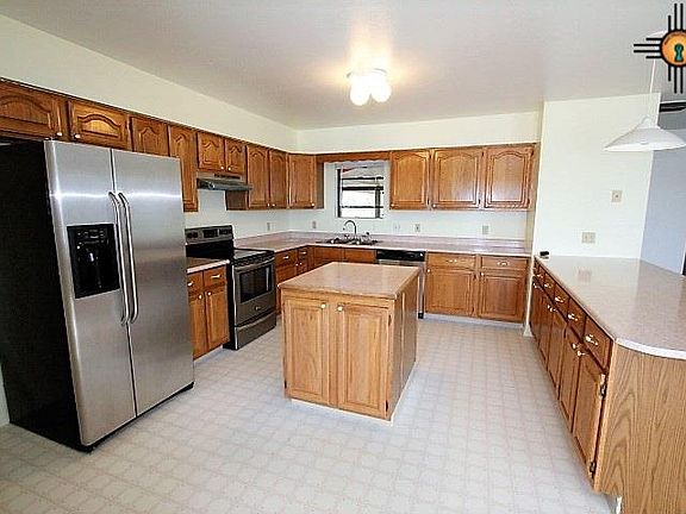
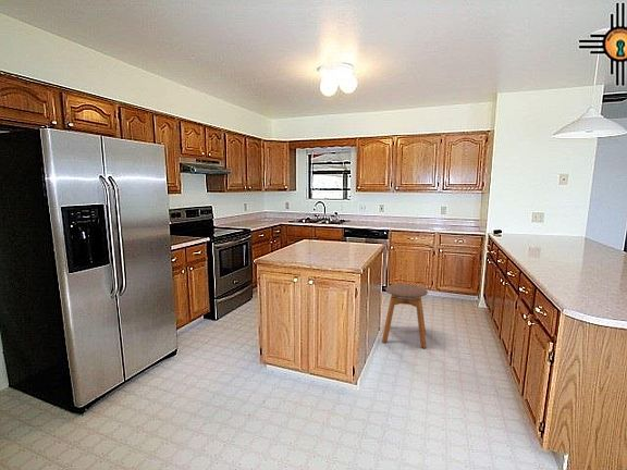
+ stool [381,283,429,349]
